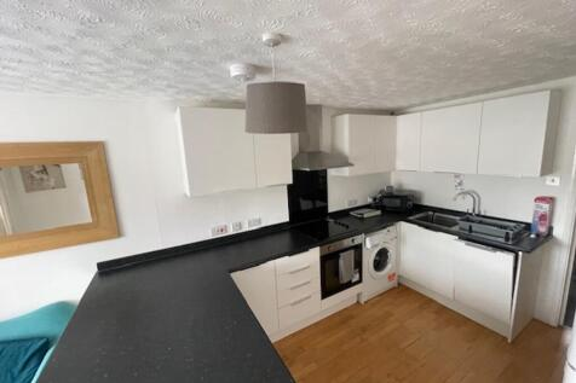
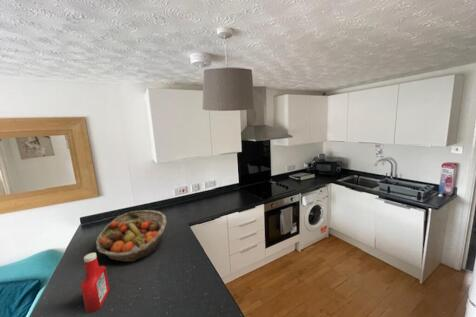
+ soap bottle [80,252,110,314]
+ fruit basket [95,209,167,263]
